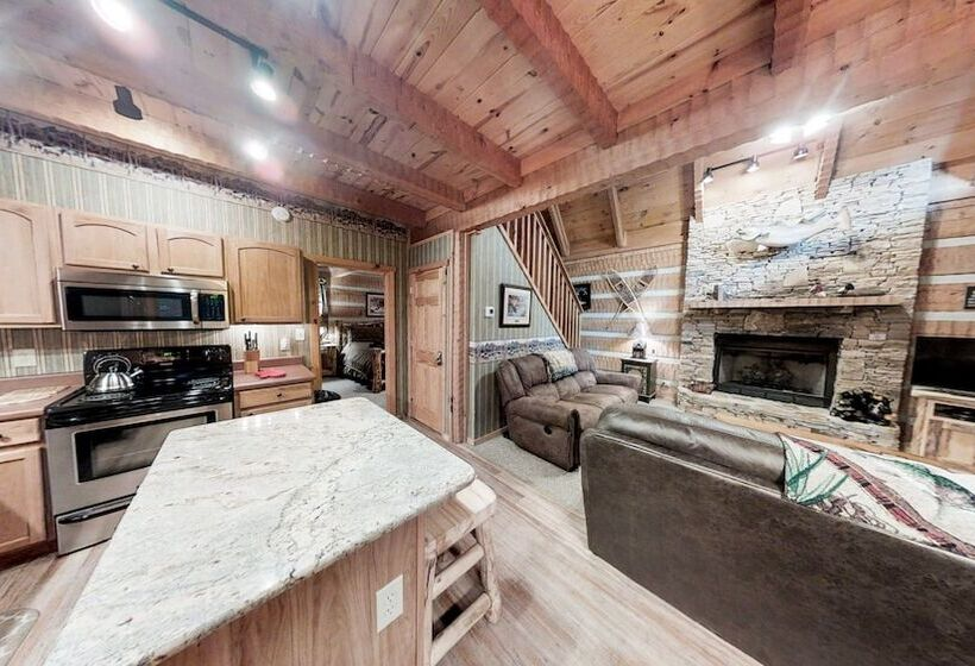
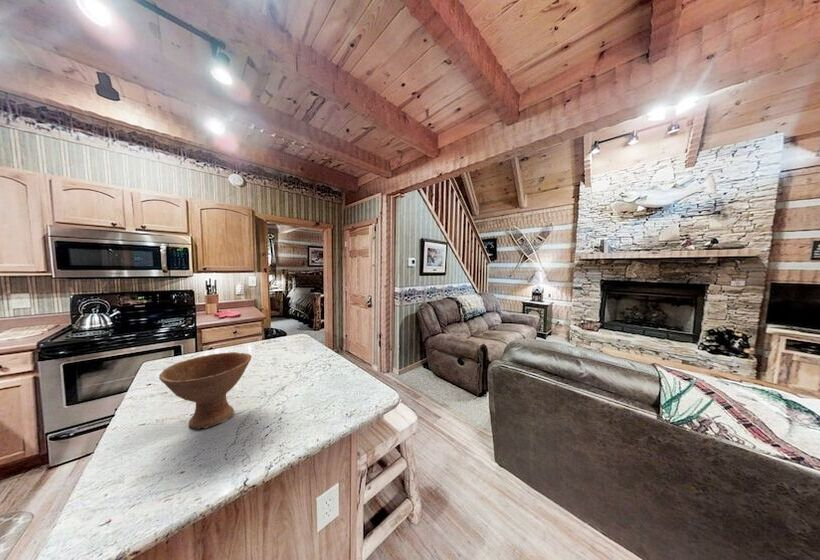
+ bowl [158,351,253,430]
